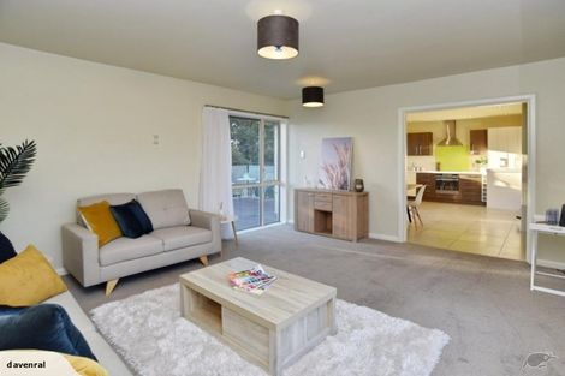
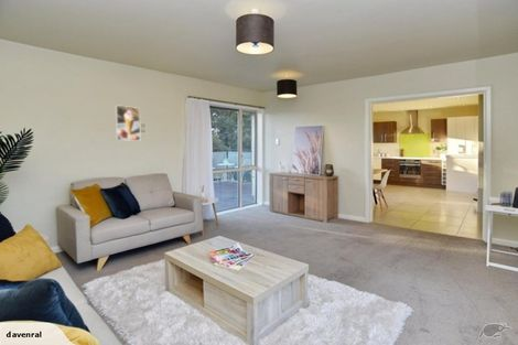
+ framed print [115,104,141,142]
